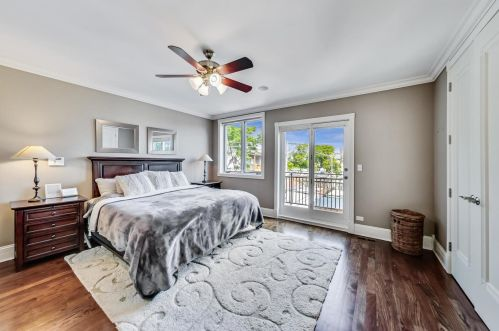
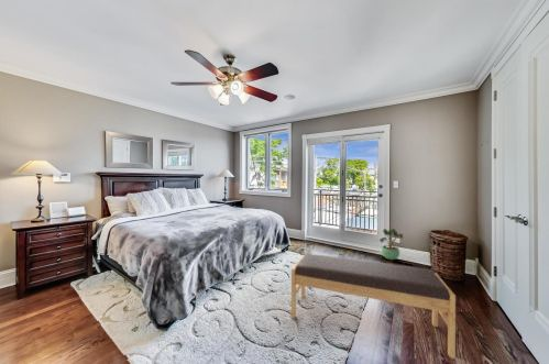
+ bench [290,253,457,360]
+ potted plant [378,228,404,261]
